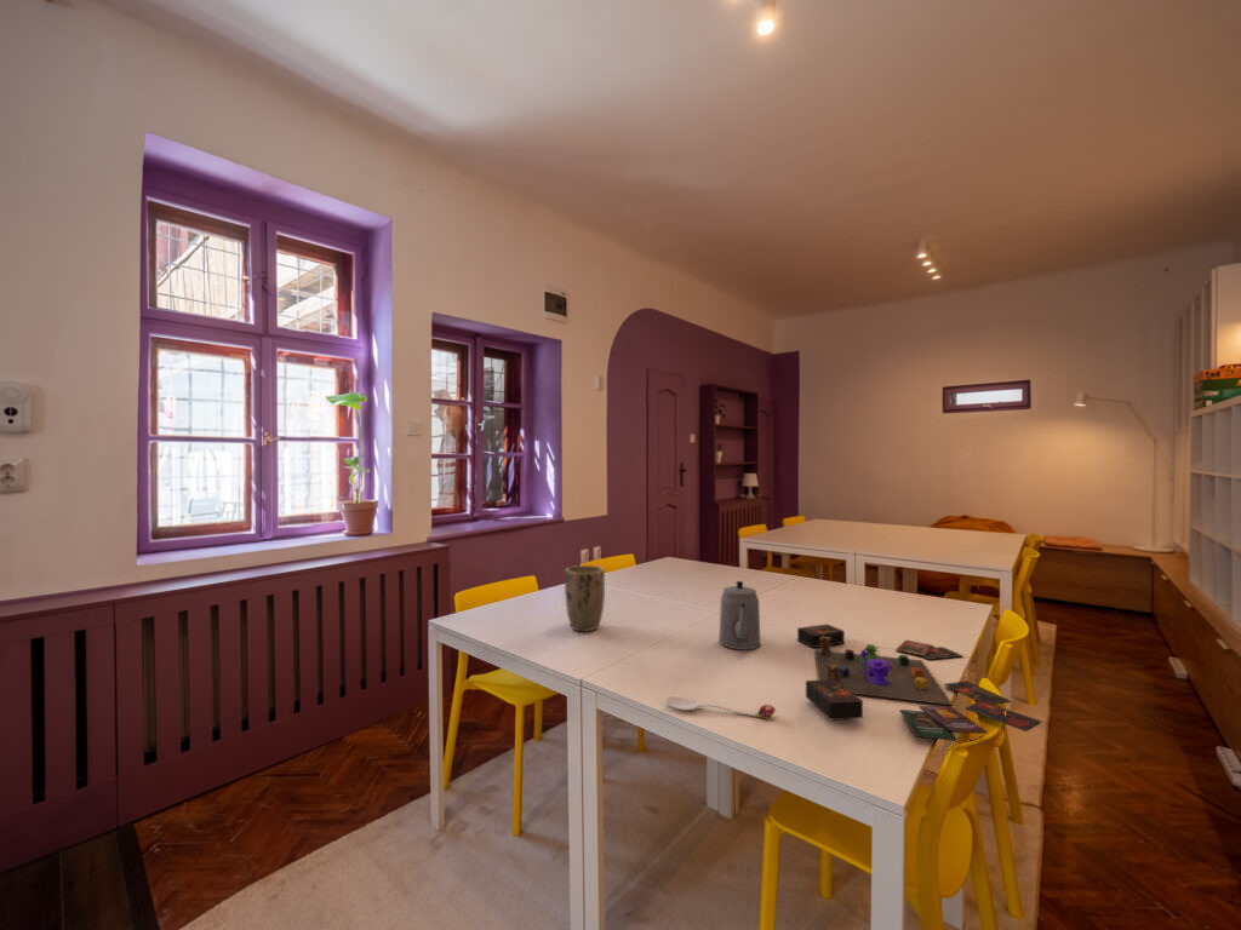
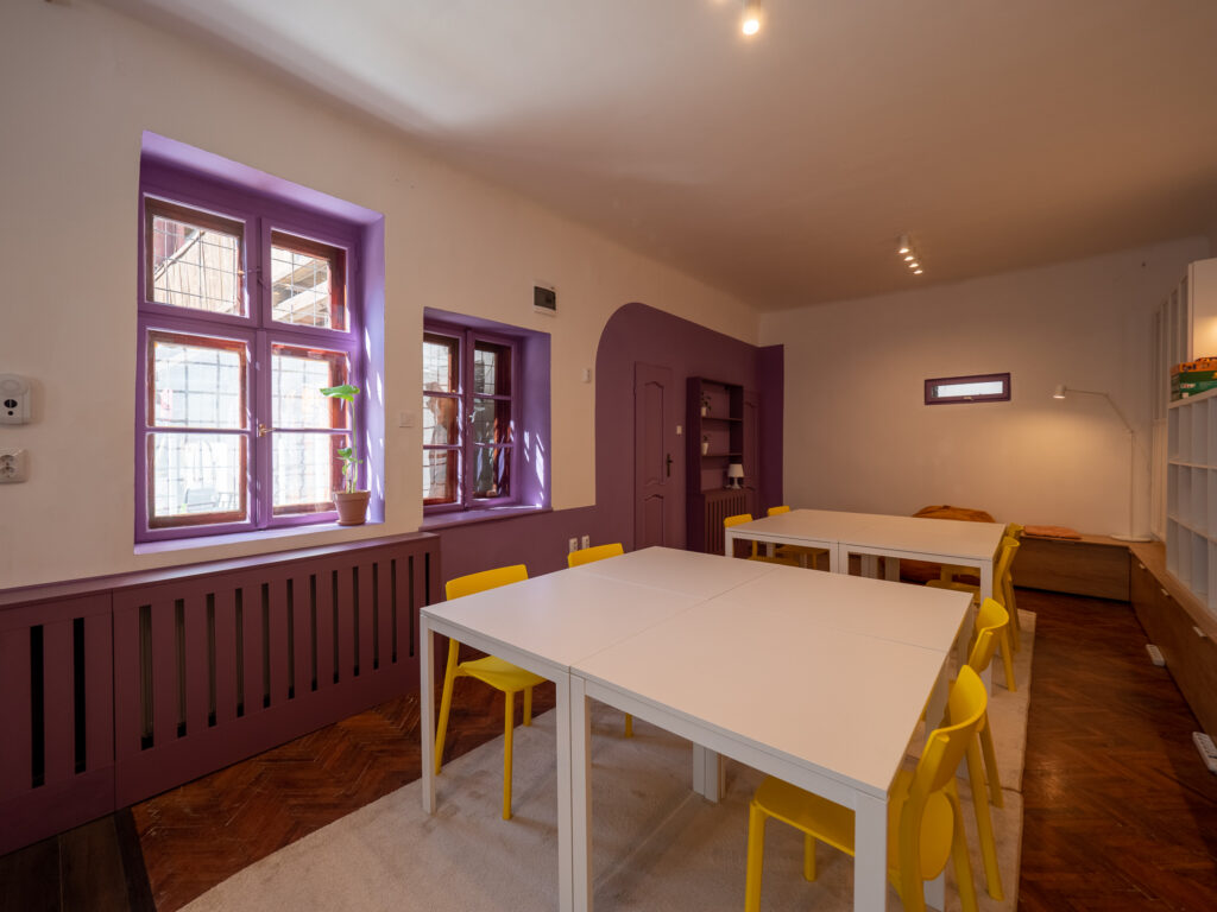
- board game [796,624,1042,742]
- spoon [664,695,777,719]
- plant pot [564,564,606,632]
- teapot [717,580,762,651]
